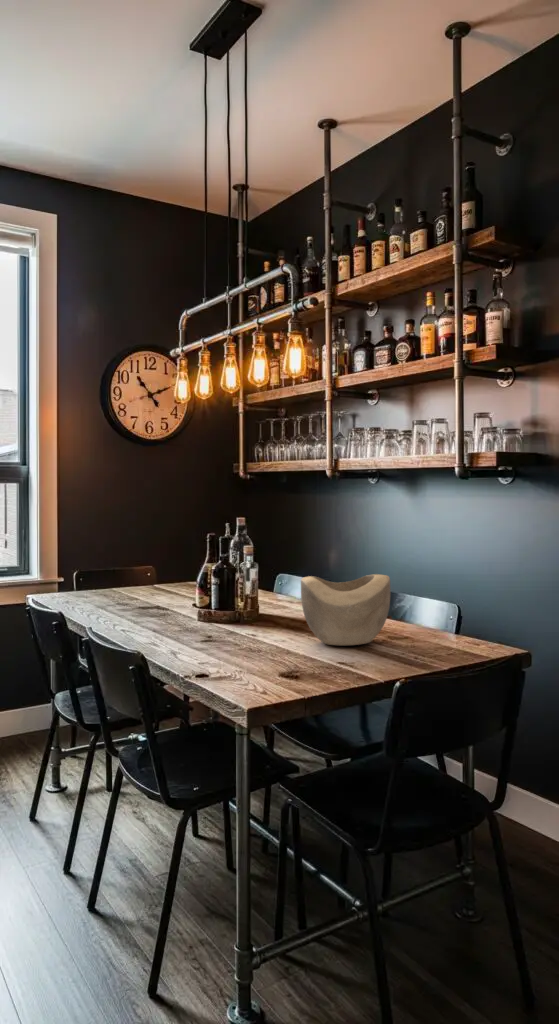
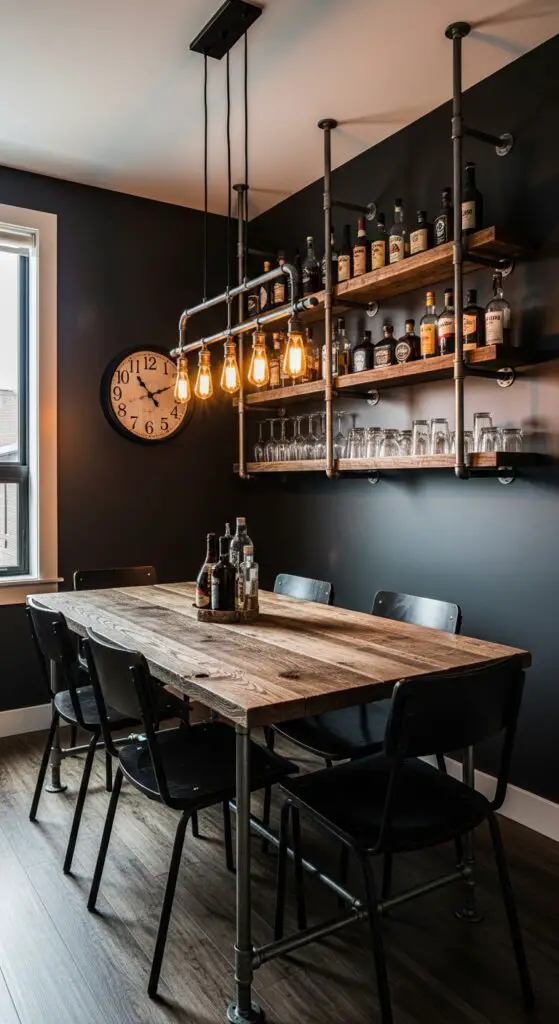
- decorative bowl [300,573,391,646]
